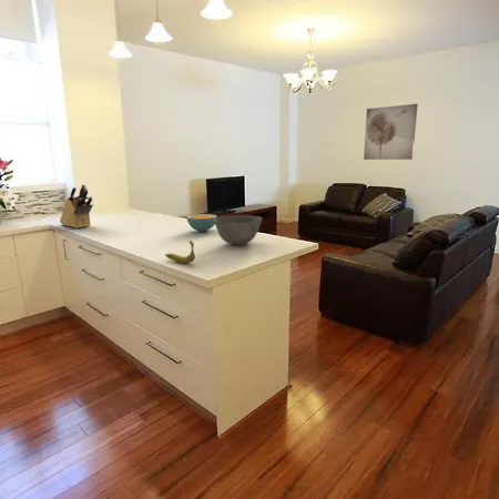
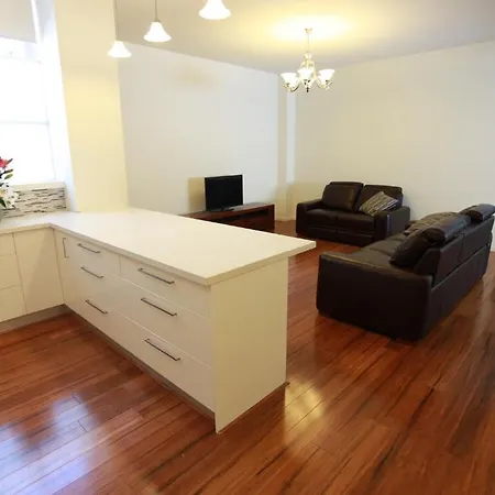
- wall art [363,103,419,161]
- knife block [59,183,94,230]
- banana [164,240,196,265]
- bowl [214,214,263,246]
- cereal bowl [185,213,218,233]
